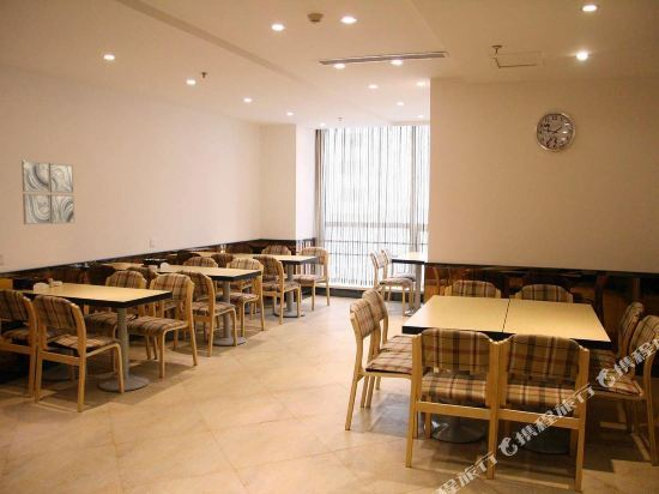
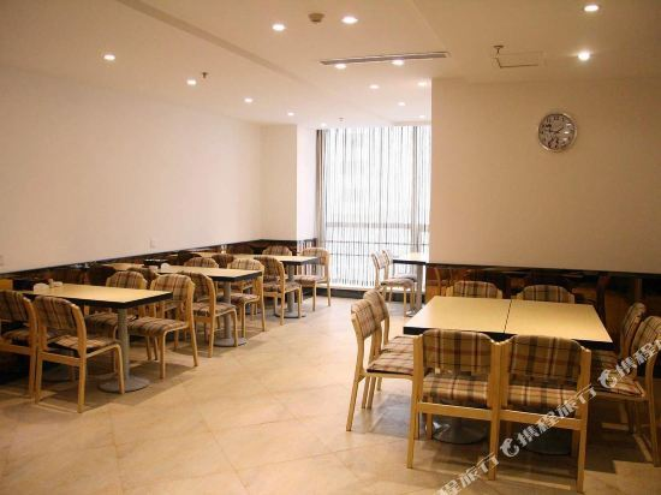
- wall art [20,159,75,225]
